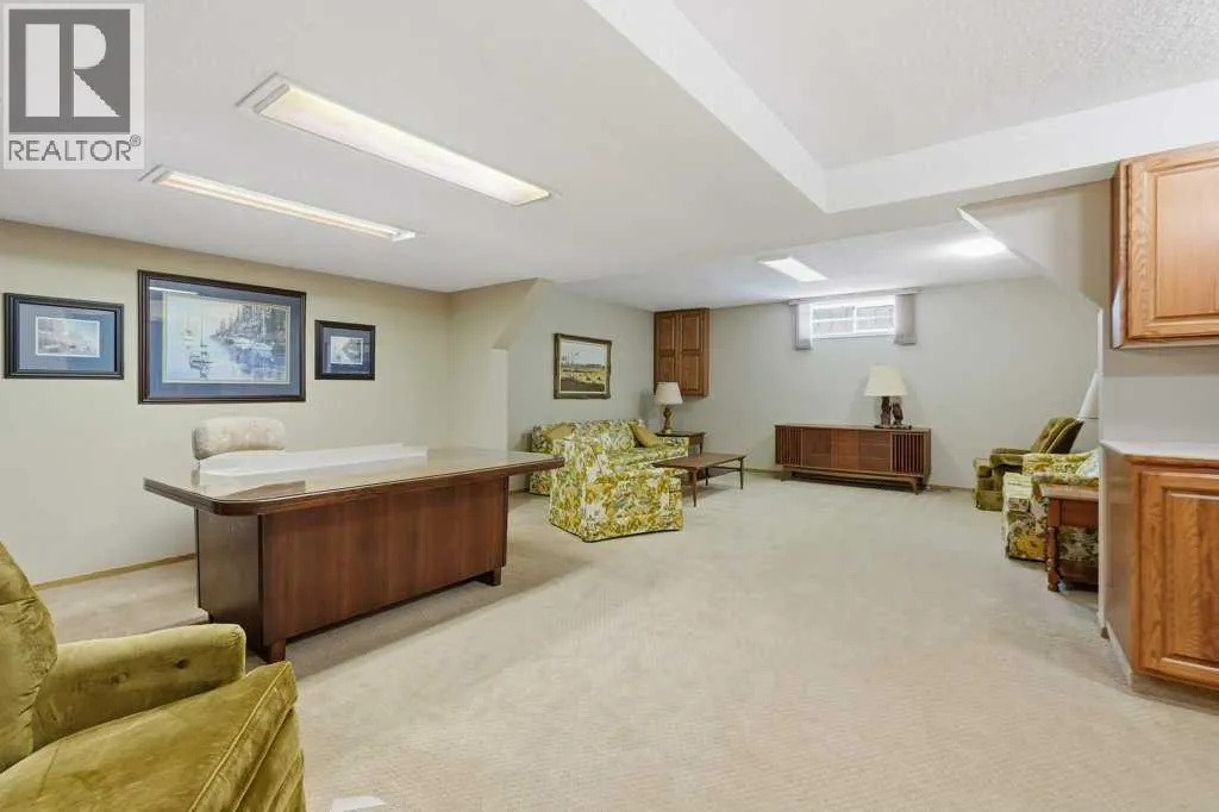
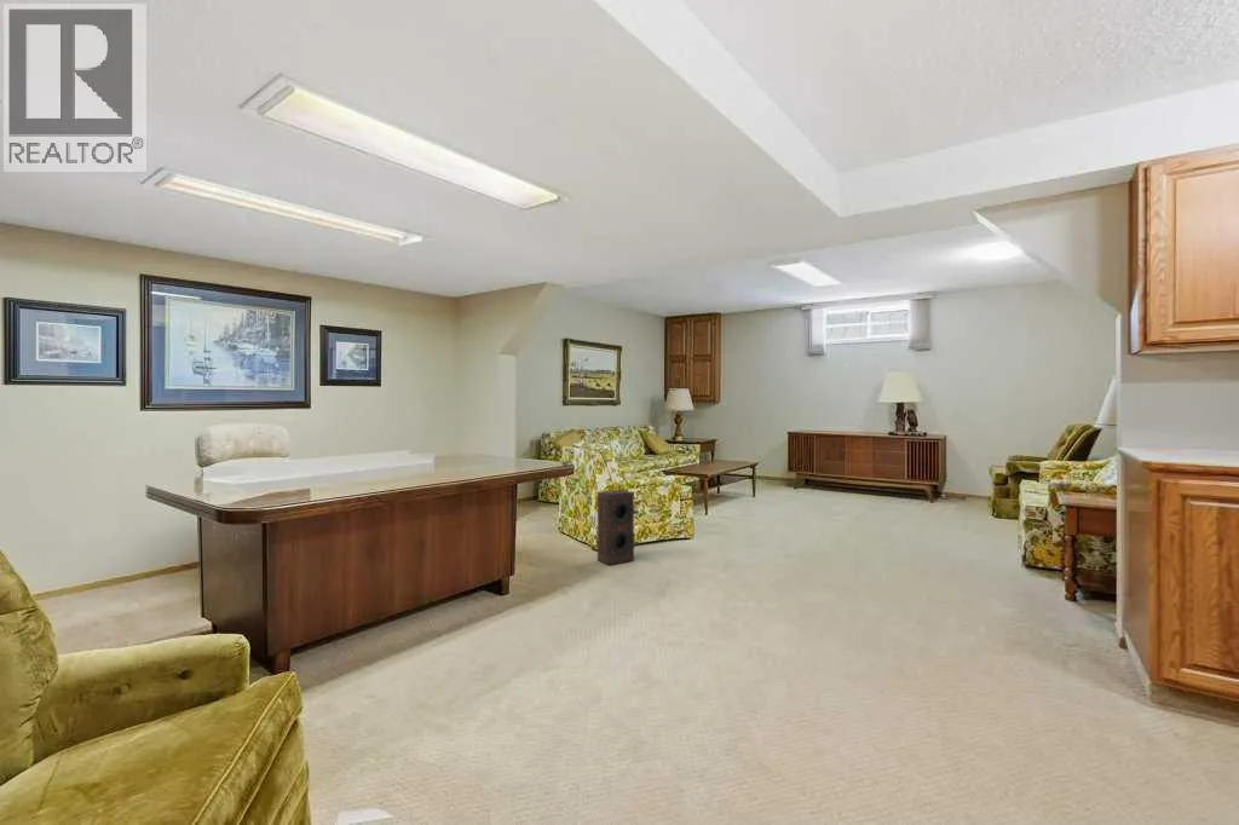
+ speaker [597,489,640,566]
